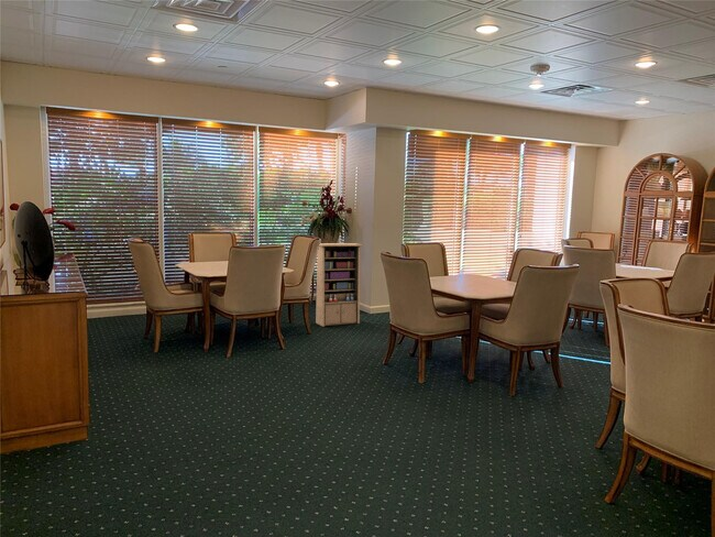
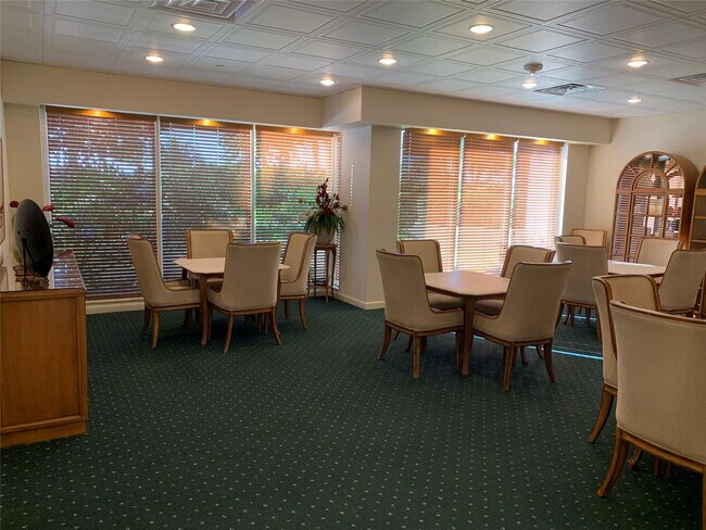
- cabinet [315,242,363,328]
